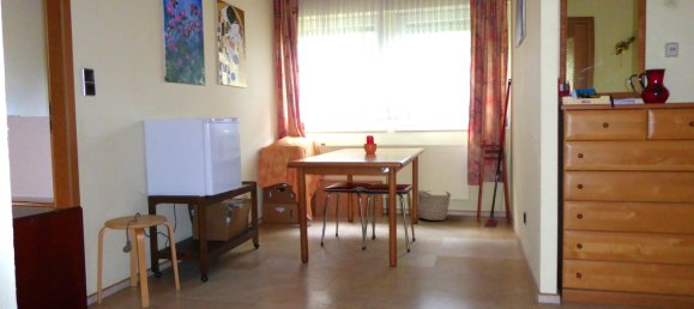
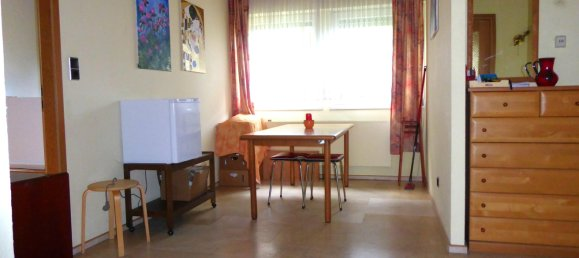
- basket [416,189,452,222]
